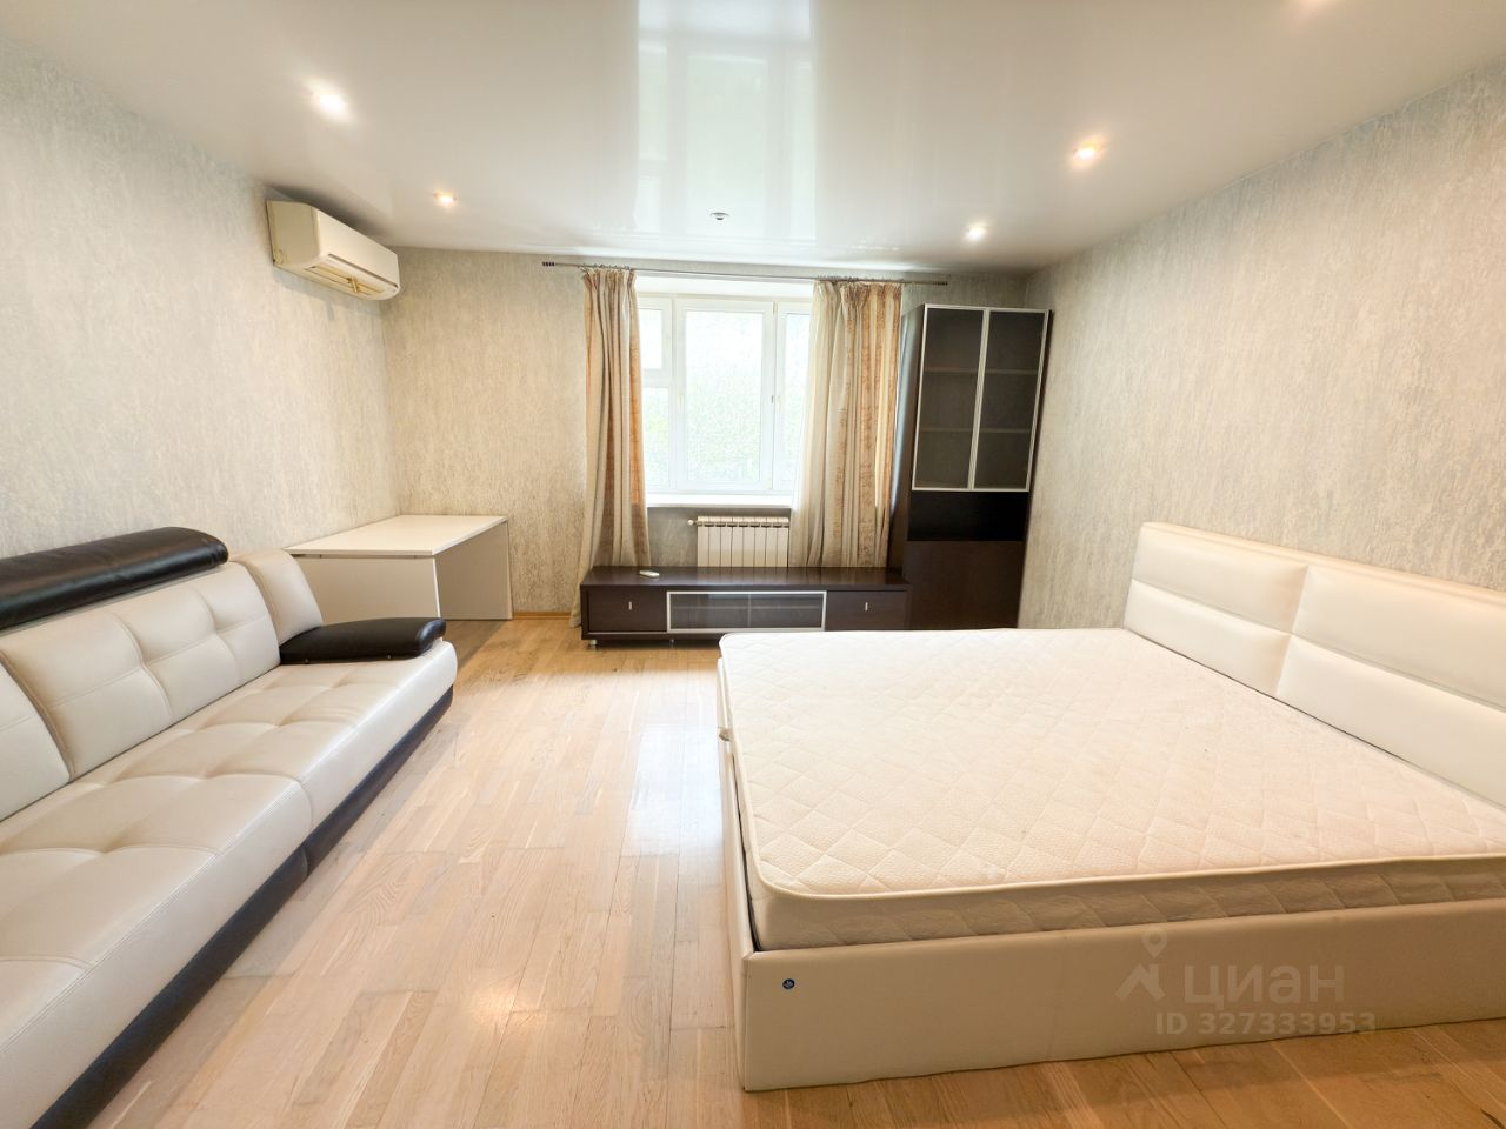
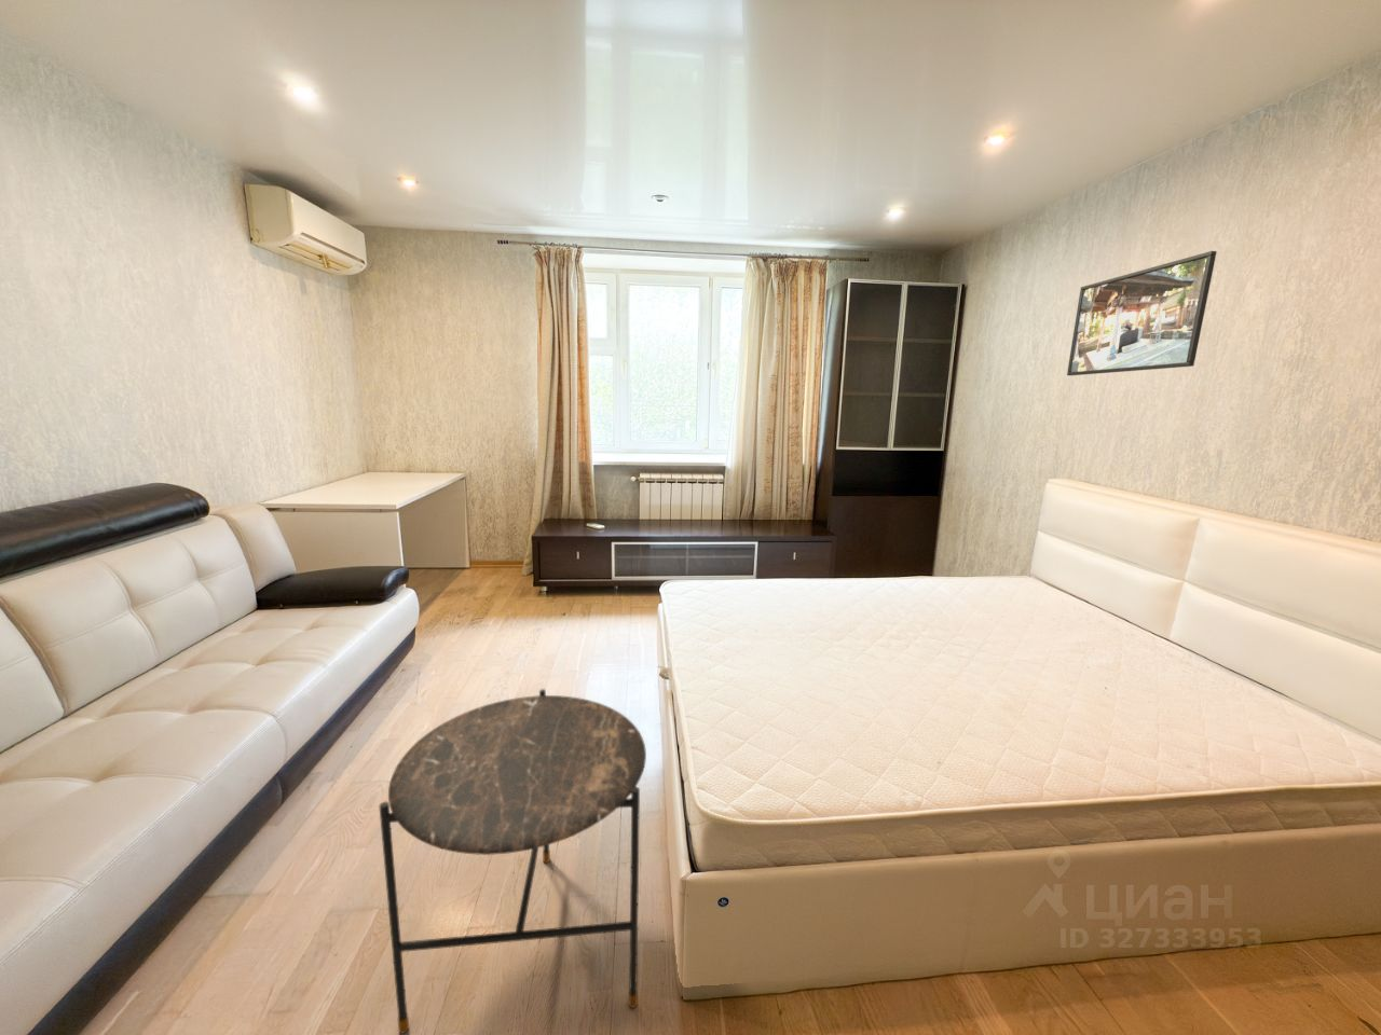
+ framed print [1066,250,1217,376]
+ side table [377,688,647,1035]
